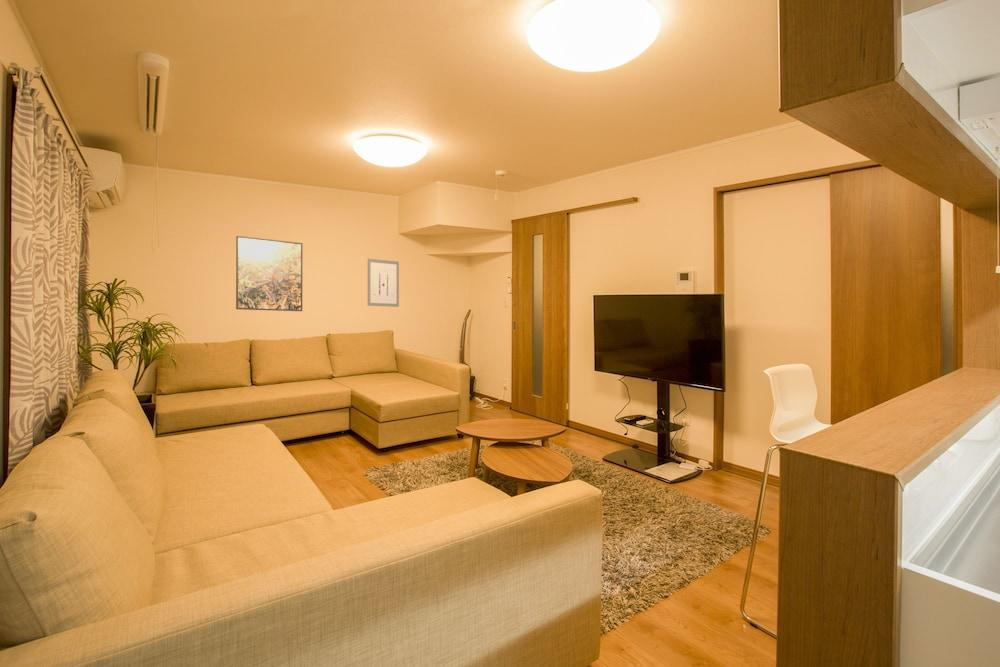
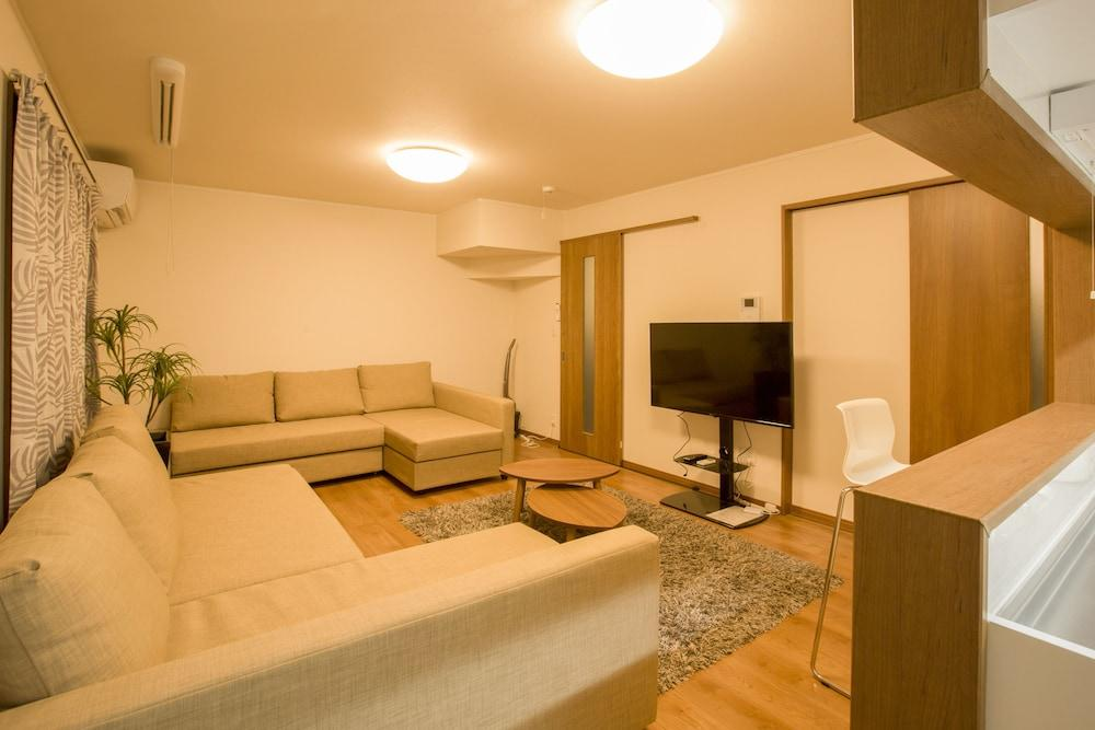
- wall art [367,258,400,308]
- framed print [235,235,304,312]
